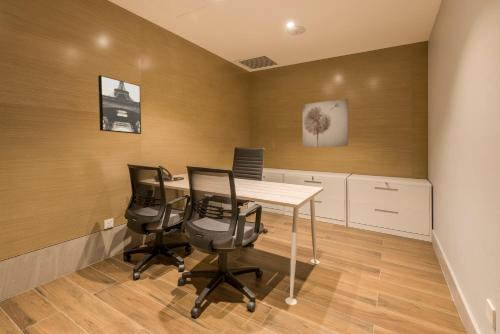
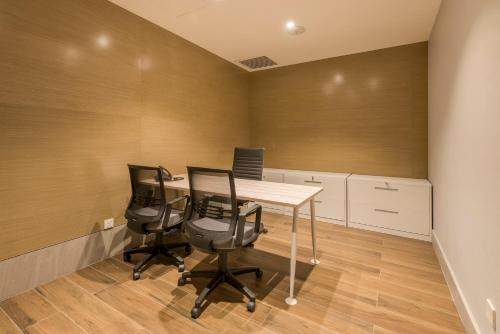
- wall art [97,74,142,135]
- wall art [301,98,349,148]
